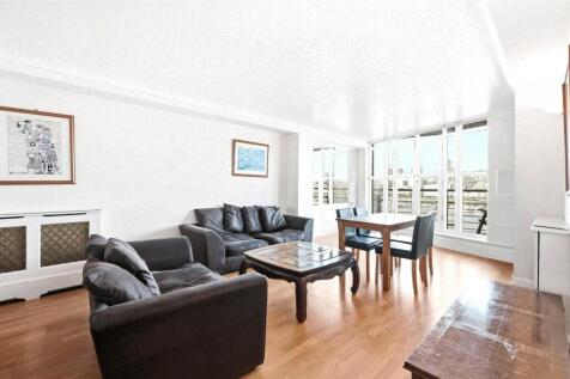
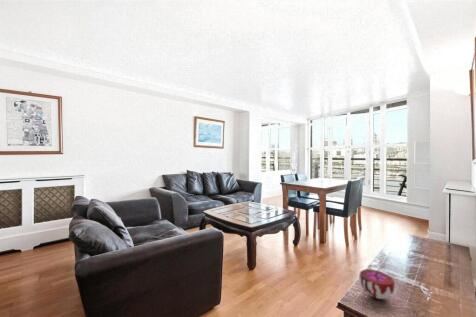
+ decorative bowl [358,268,396,300]
